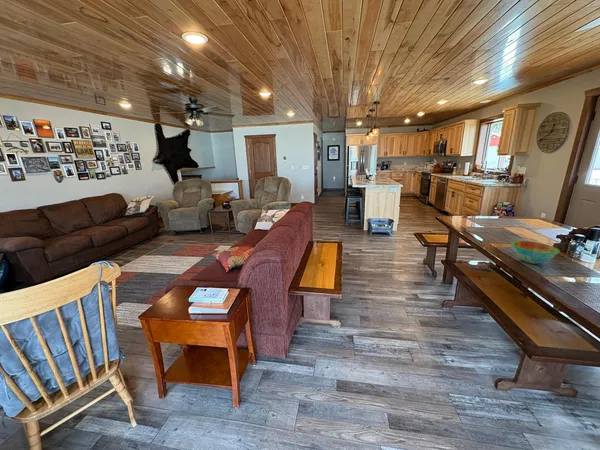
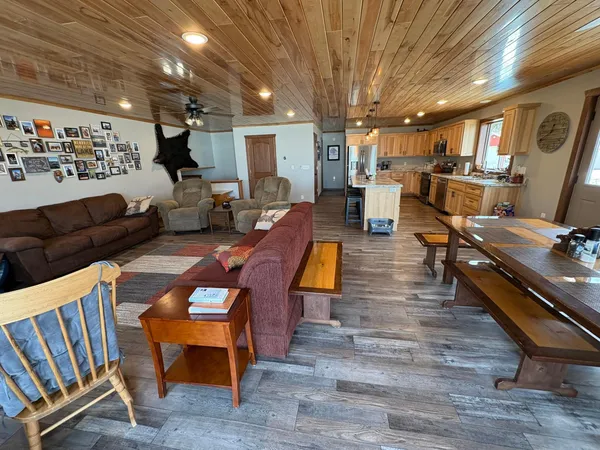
- bowl [510,240,561,265]
